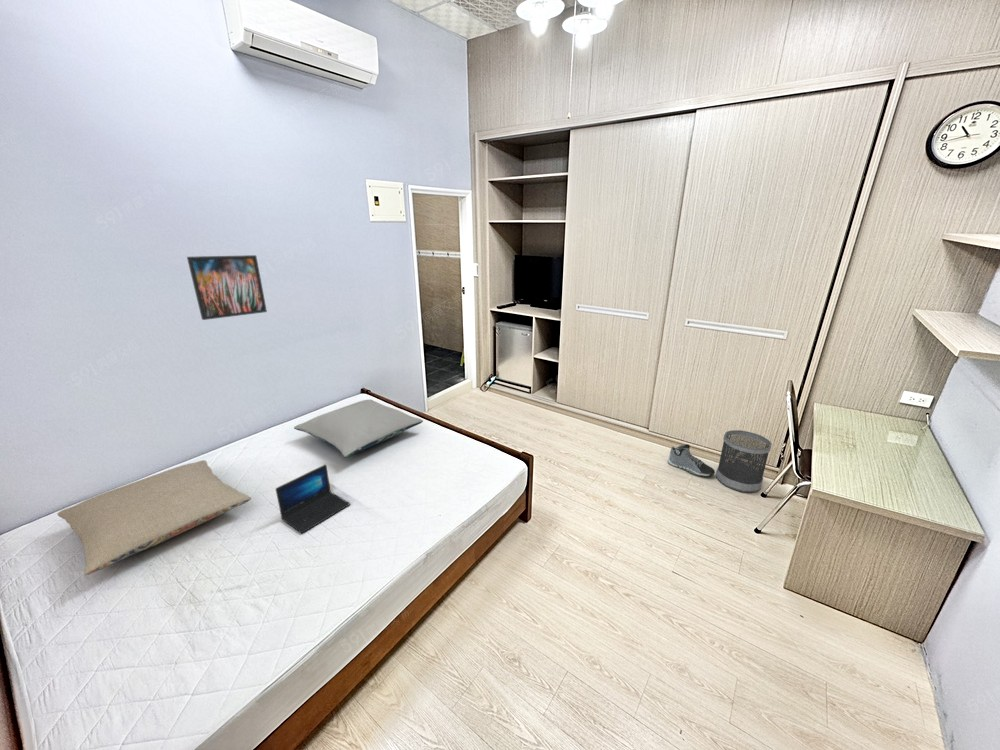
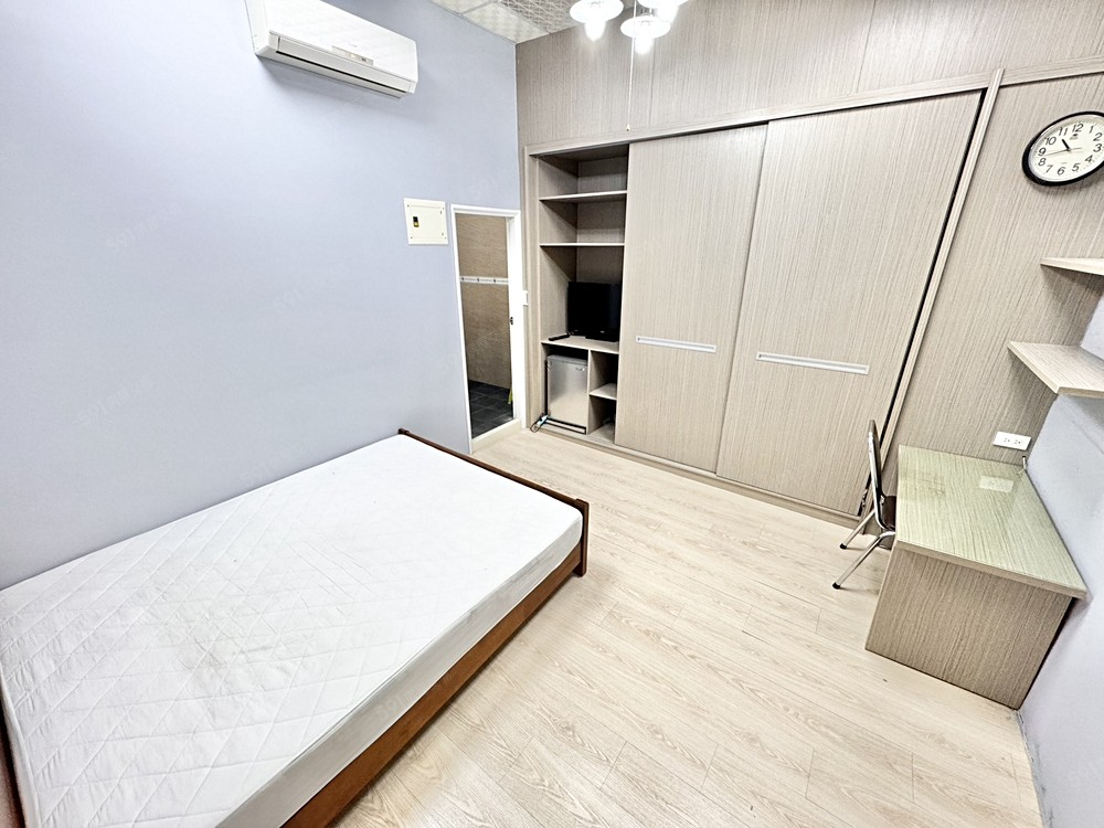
- pillow [293,399,424,458]
- pillow [56,459,252,576]
- sneaker [667,443,716,478]
- laptop [275,463,351,534]
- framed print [186,254,268,321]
- wastebasket [715,429,773,493]
